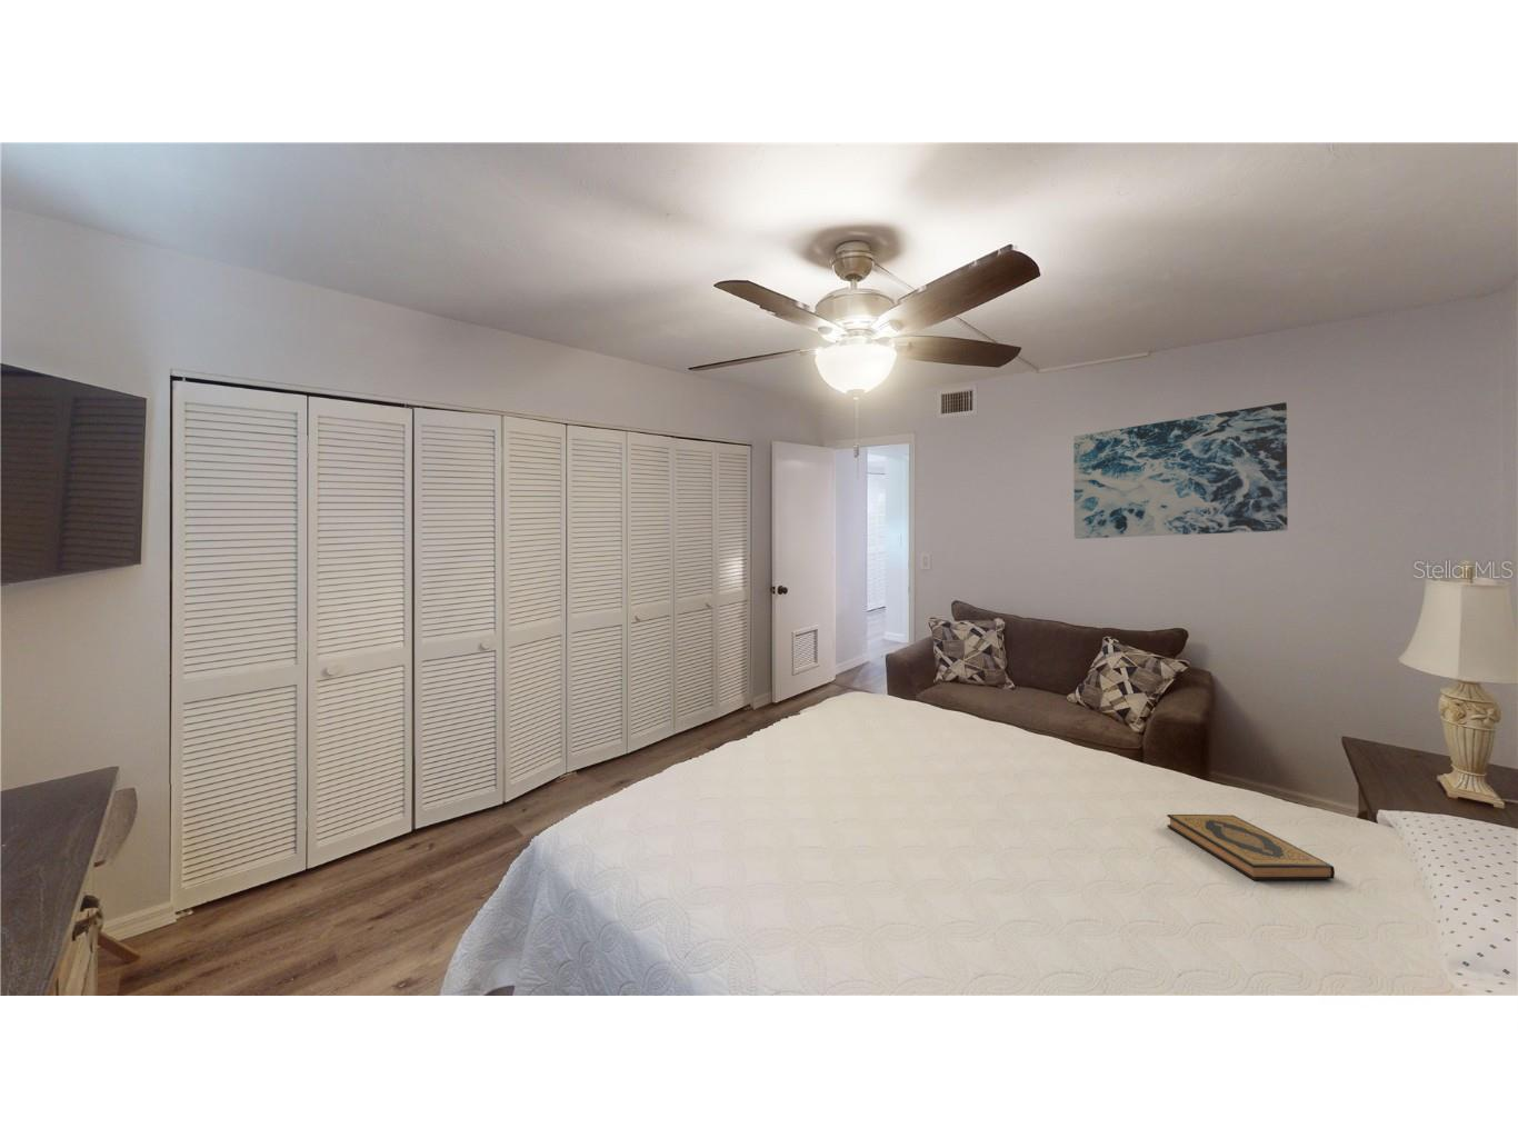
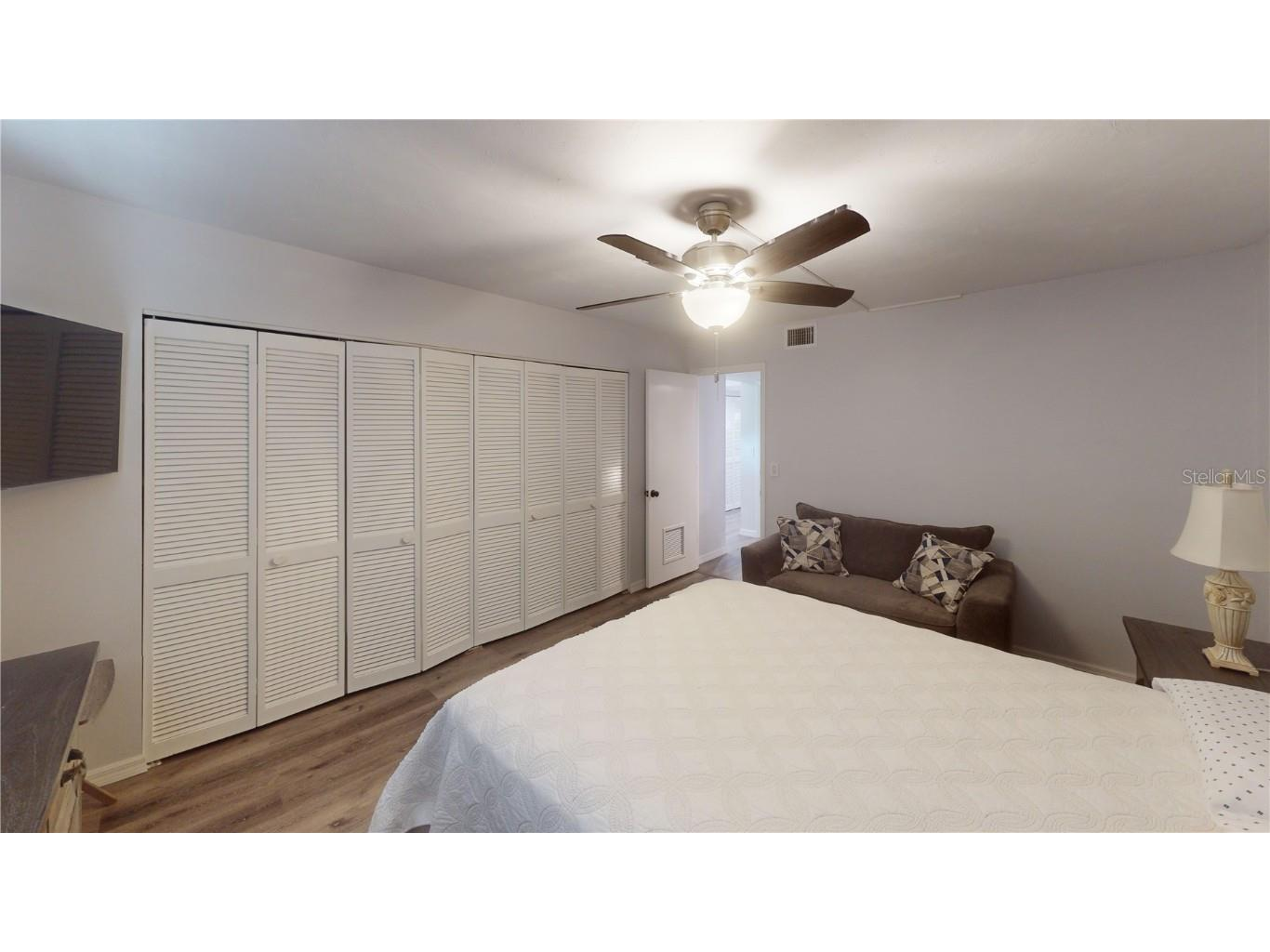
- wall art [1072,402,1289,540]
- hardback book [1165,814,1336,881]
